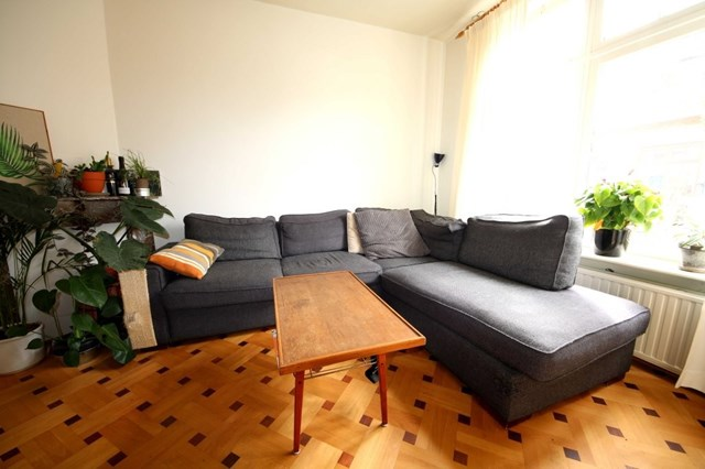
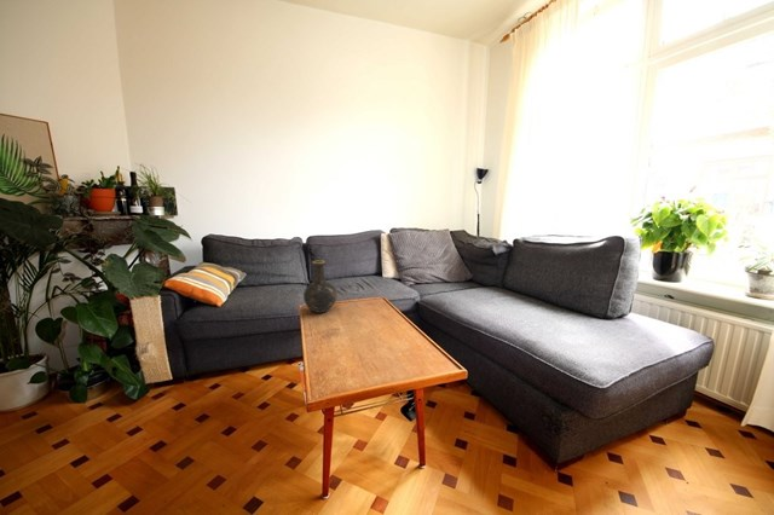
+ vase [302,259,337,314]
